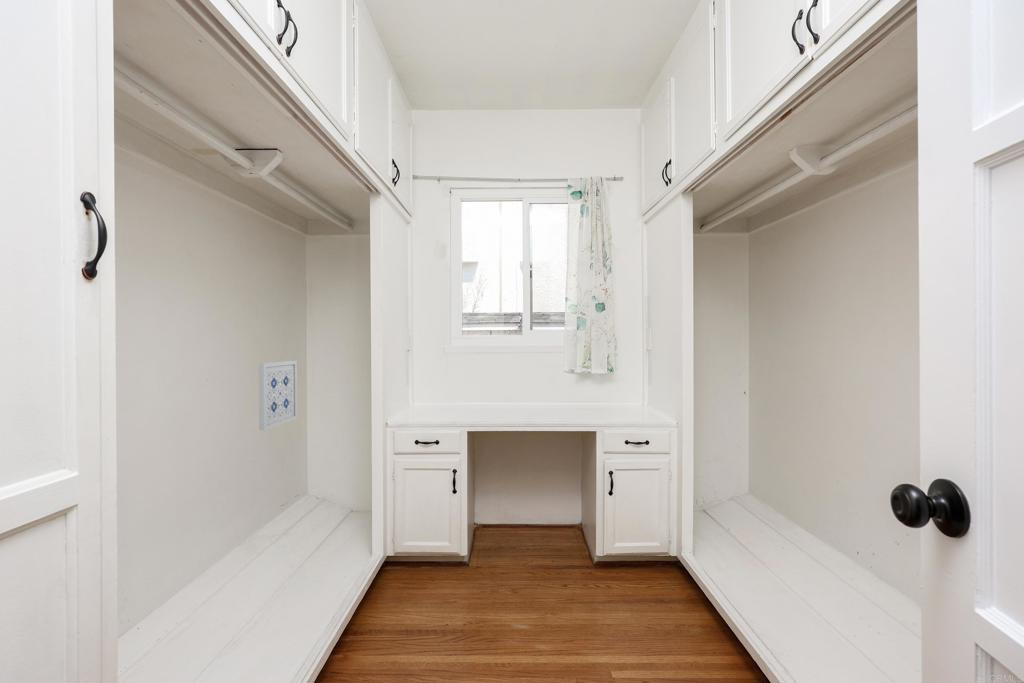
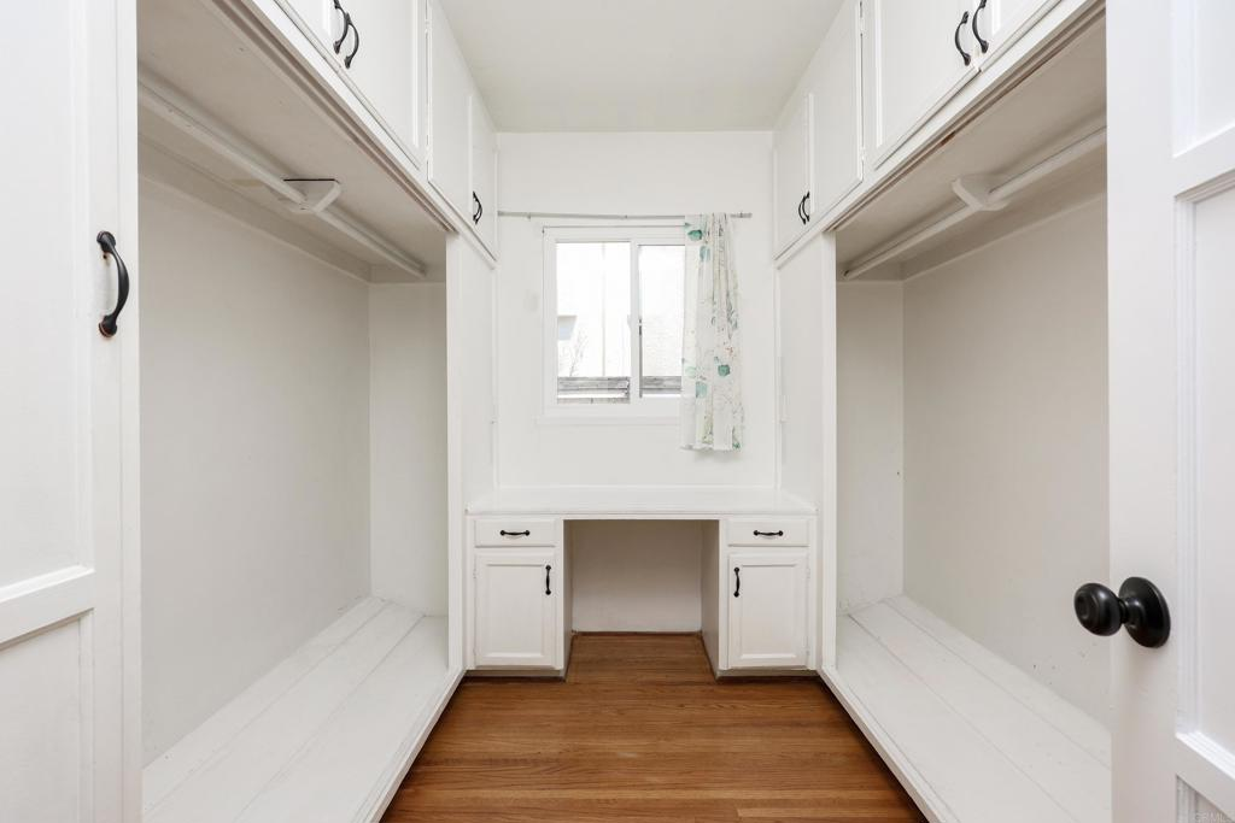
- wall art [258,359,298,432]
